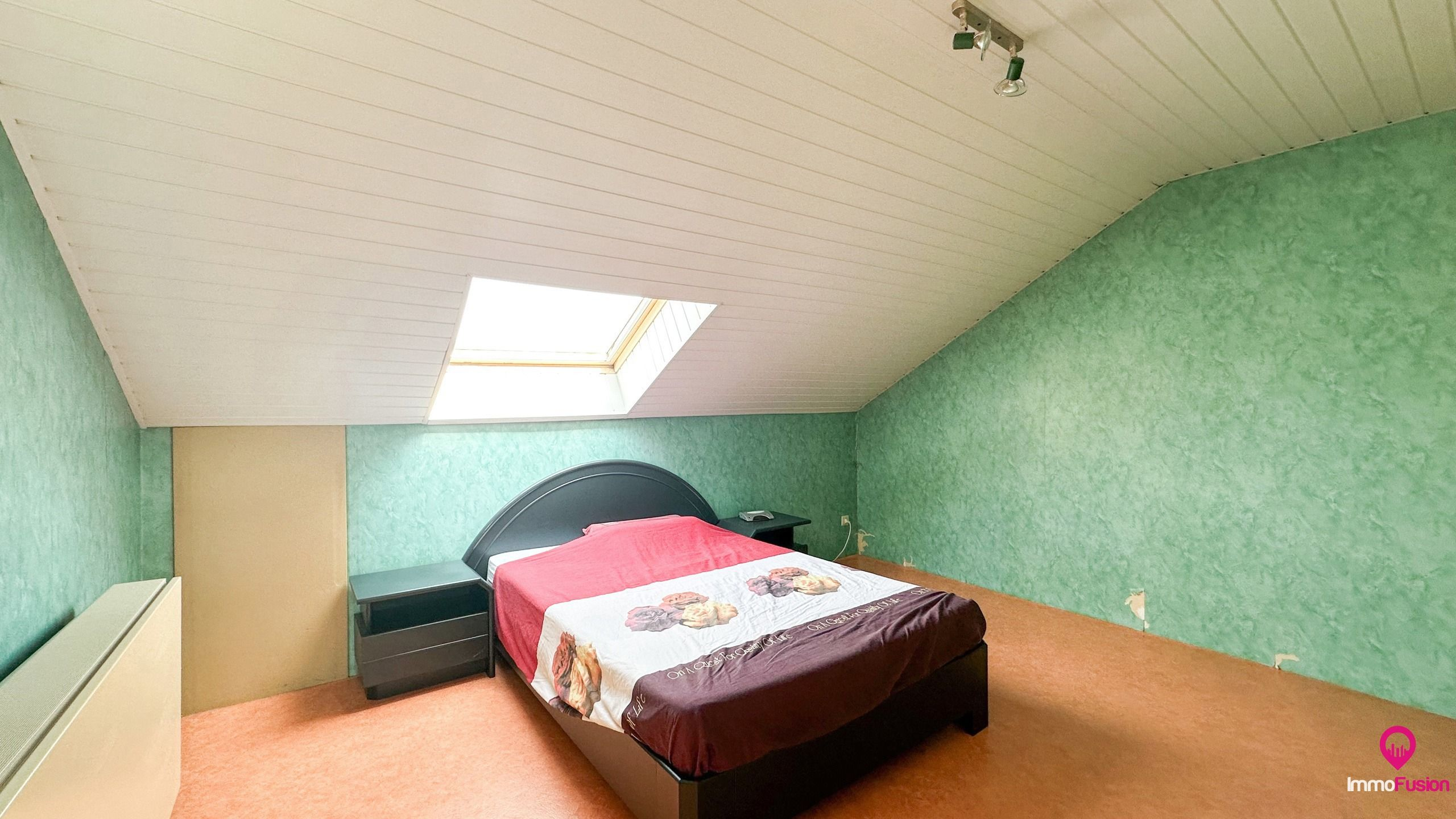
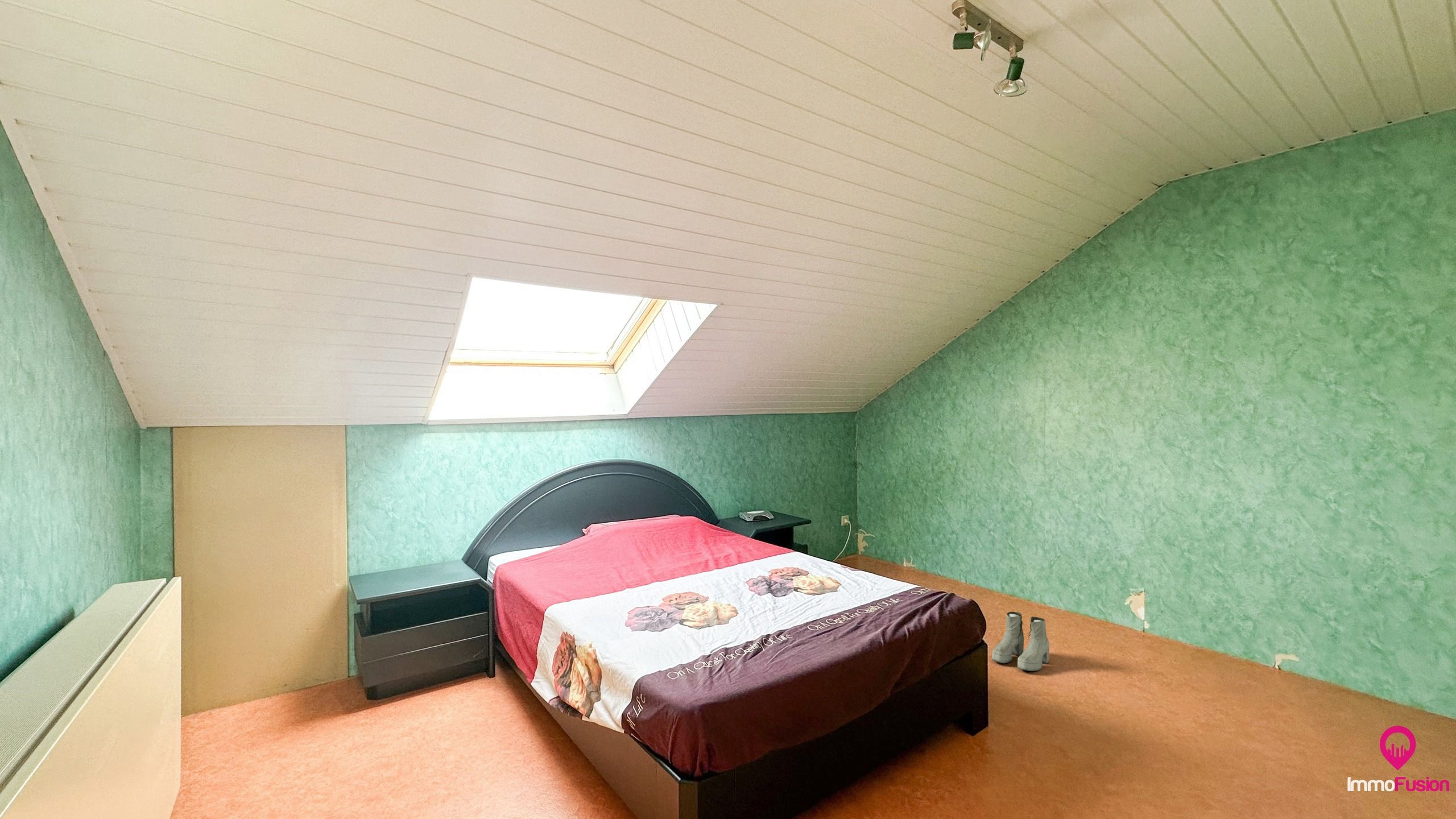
+ boots [991,611,1050,672]
